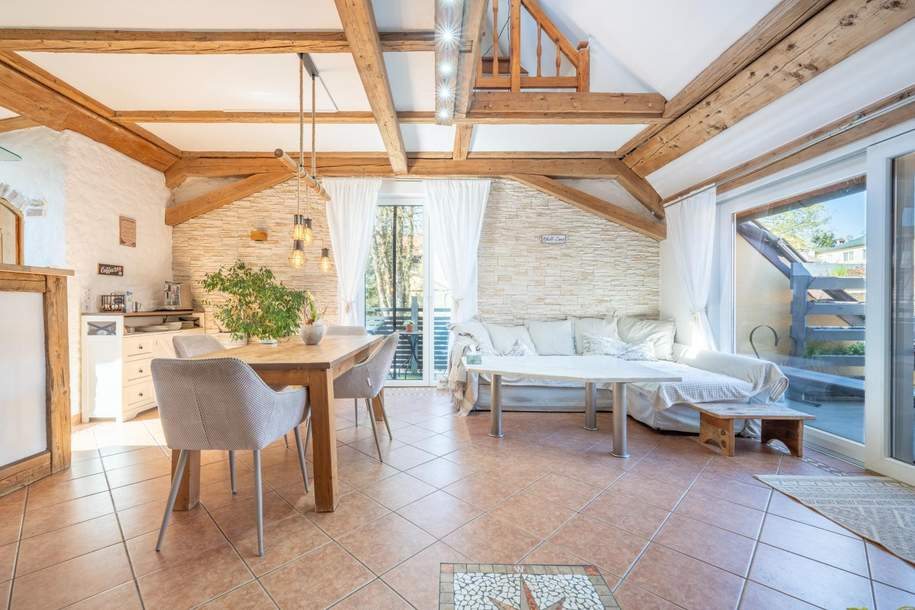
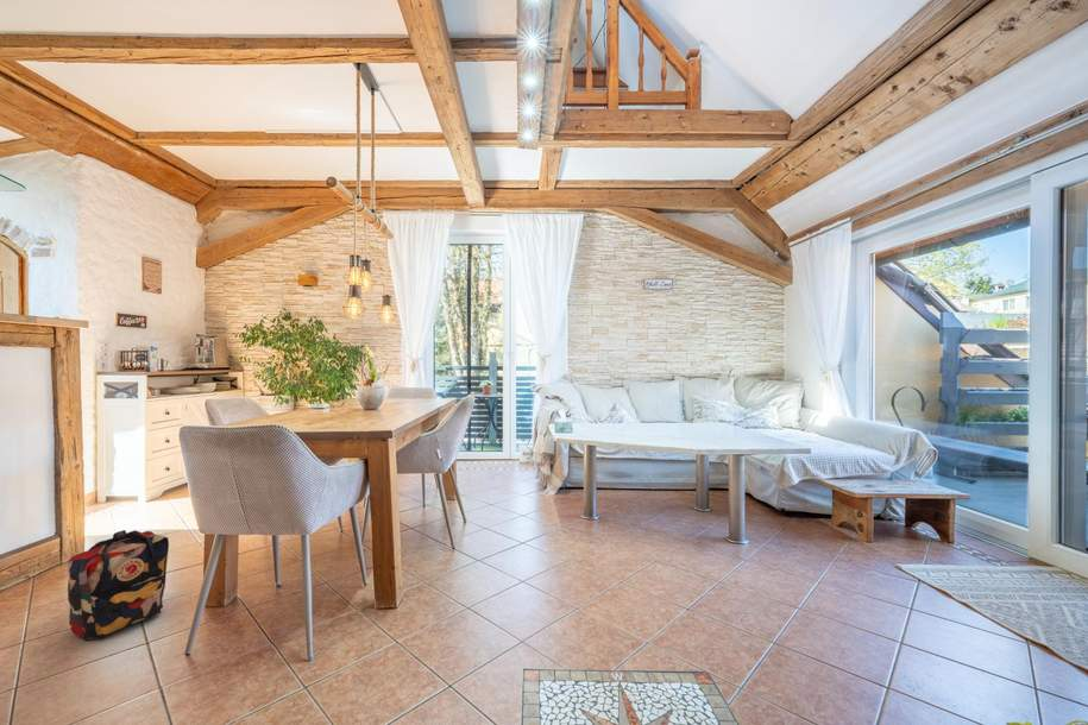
+ backpack [67,529,170,642]
